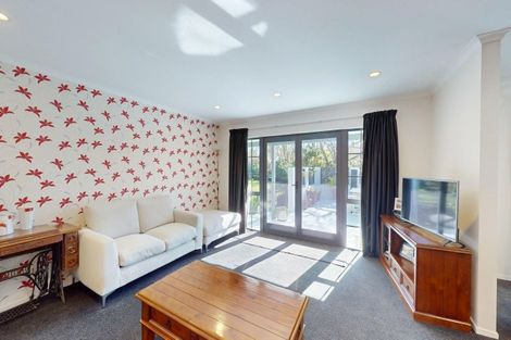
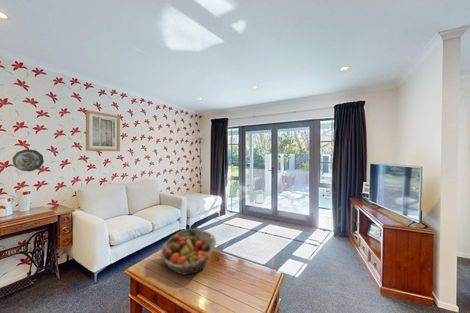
+ decorative plate [11,148,45,172]
+ wall art [85,109,121,152]
+ fruit basket [159,228,217,276]
